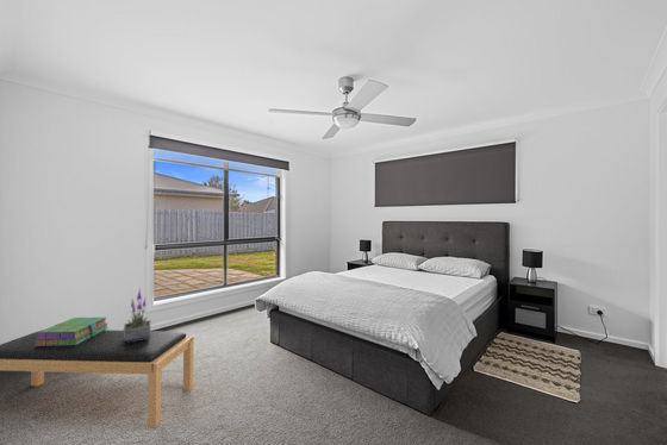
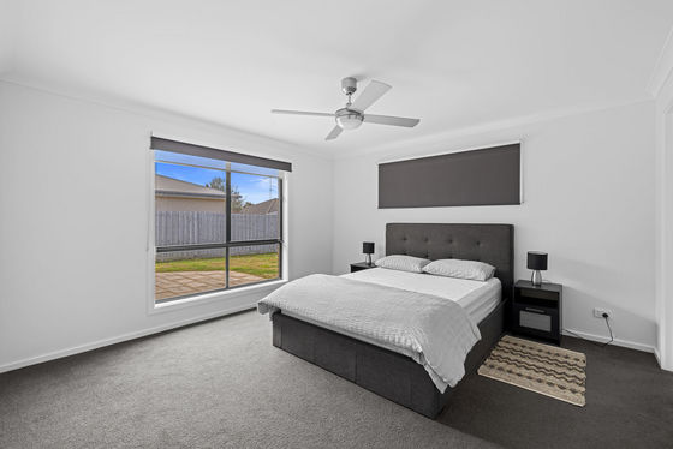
- stack of books [33,316,110,346]
- bench [0,328,195,428]
- potted plant [123,287,151,343]
